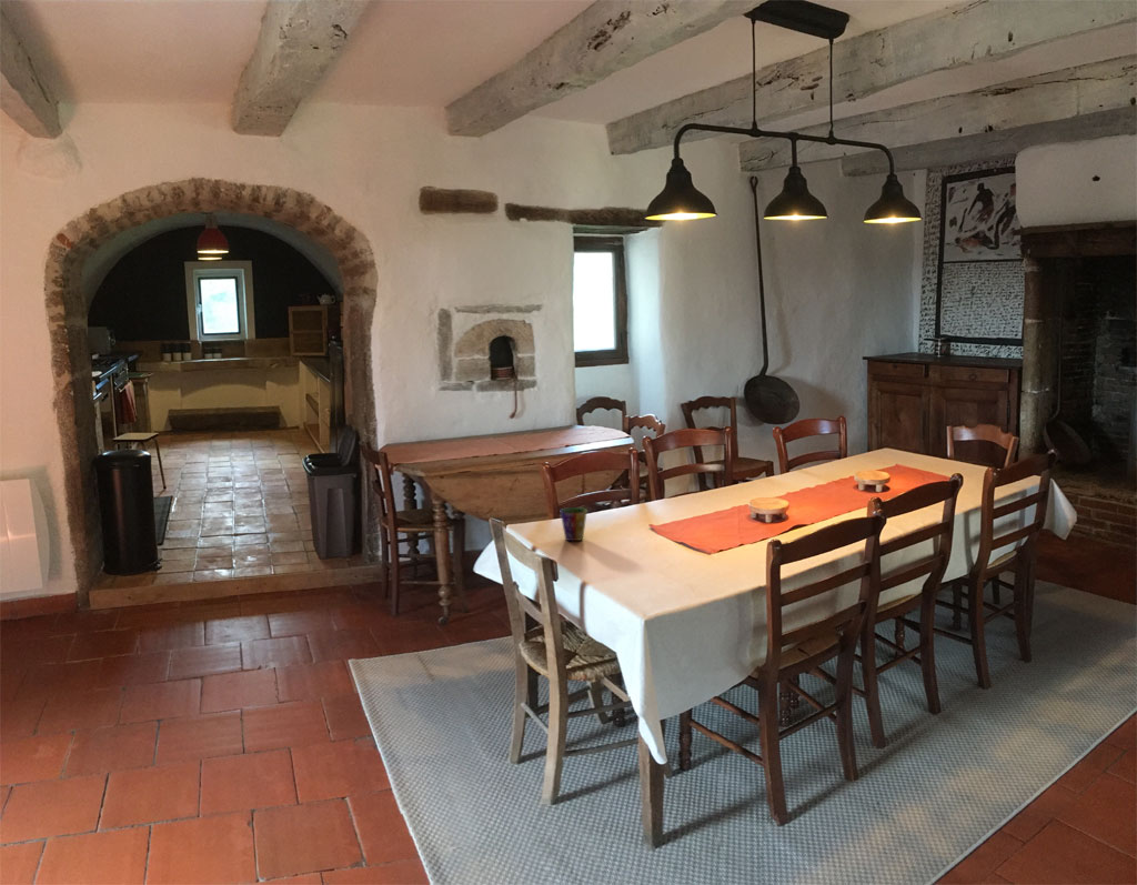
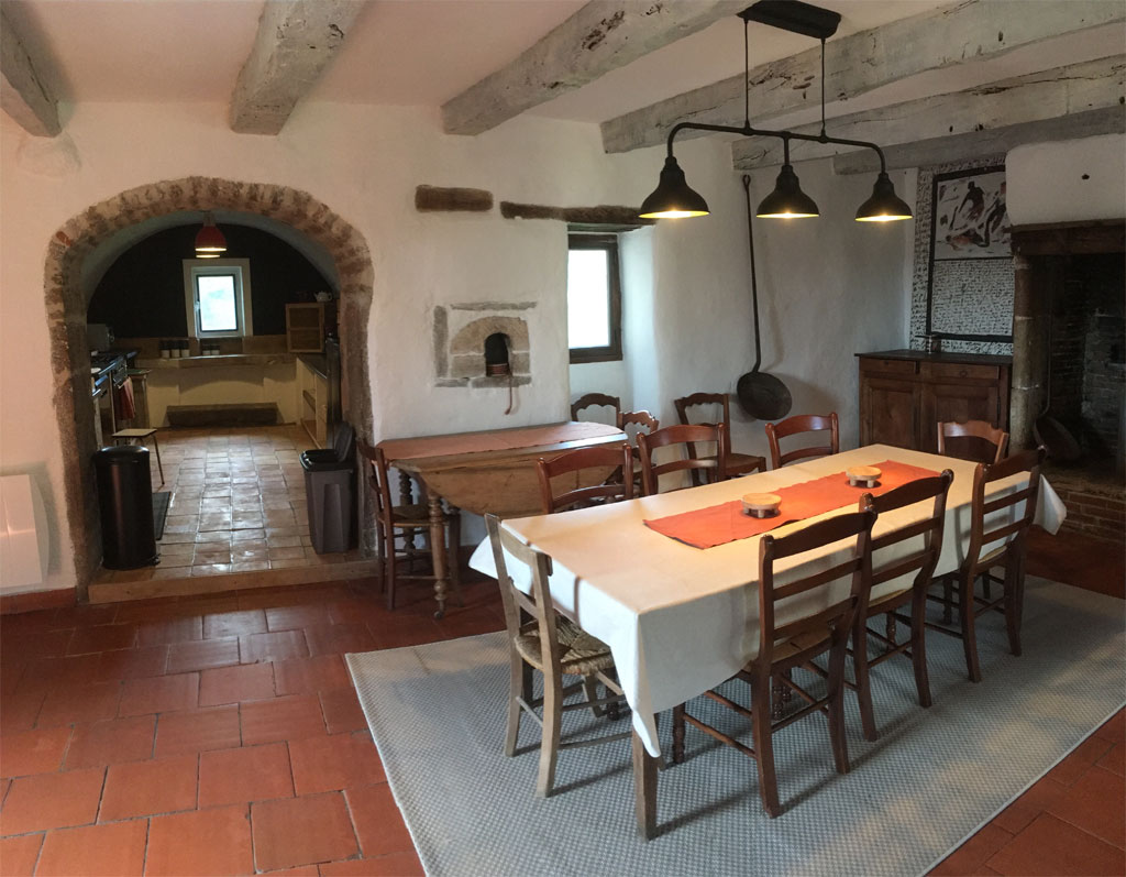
- cup [560,506,588,542]
